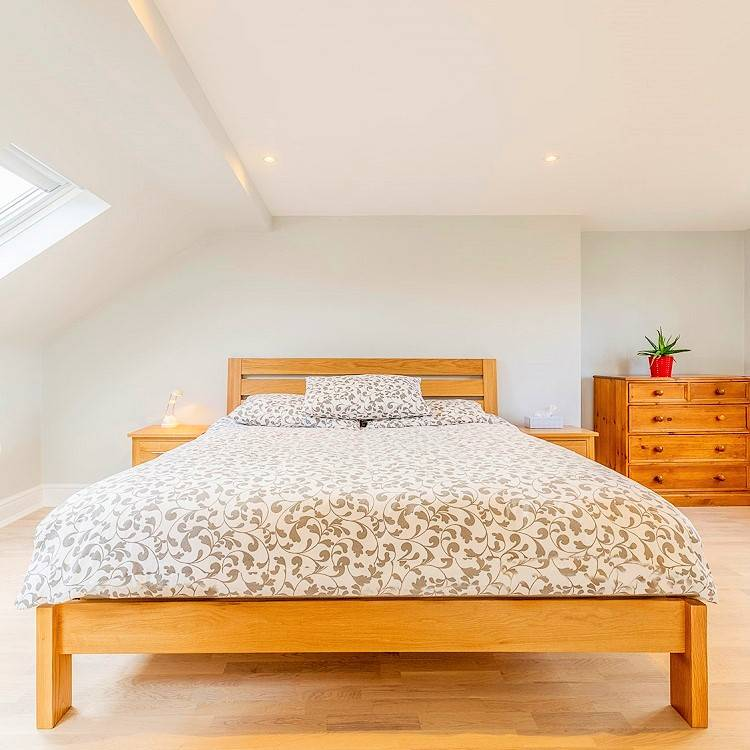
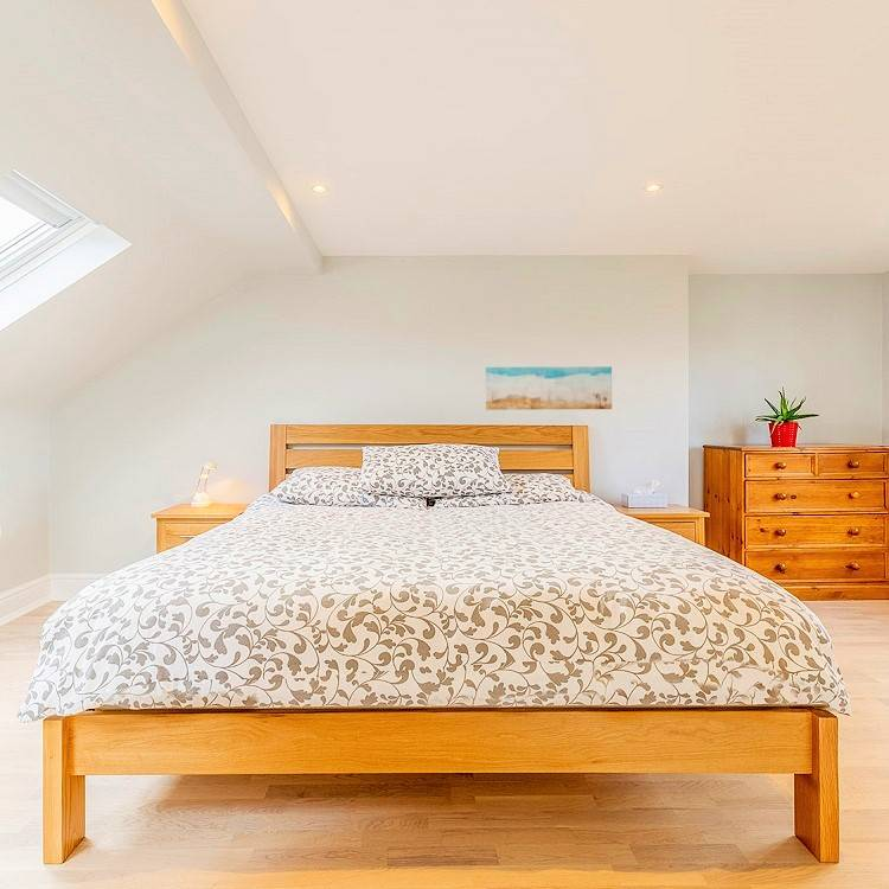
+ wall art [485,365,613,411]
